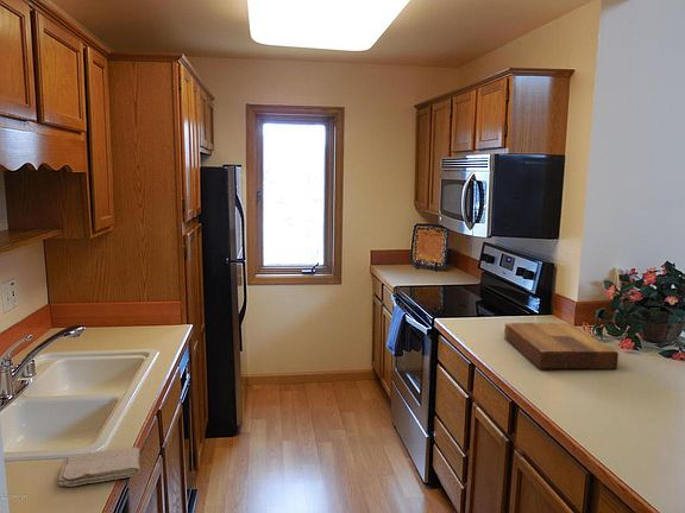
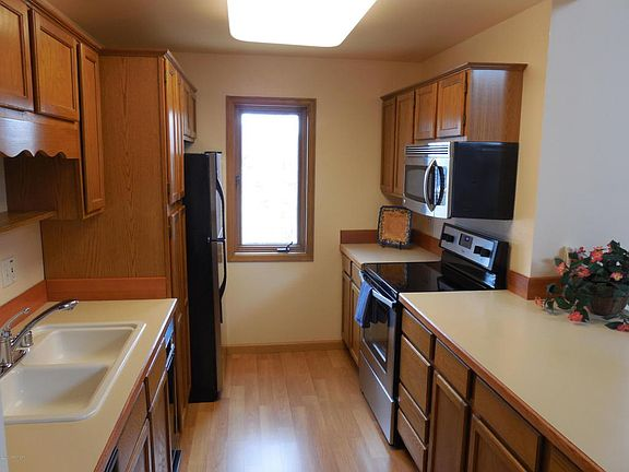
- cutting board [503,322,620,370]
- washcloth [57,446,142,487]
